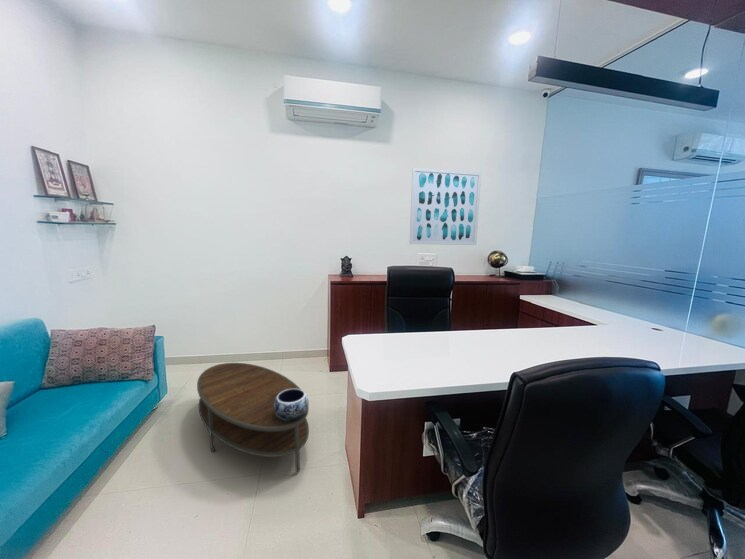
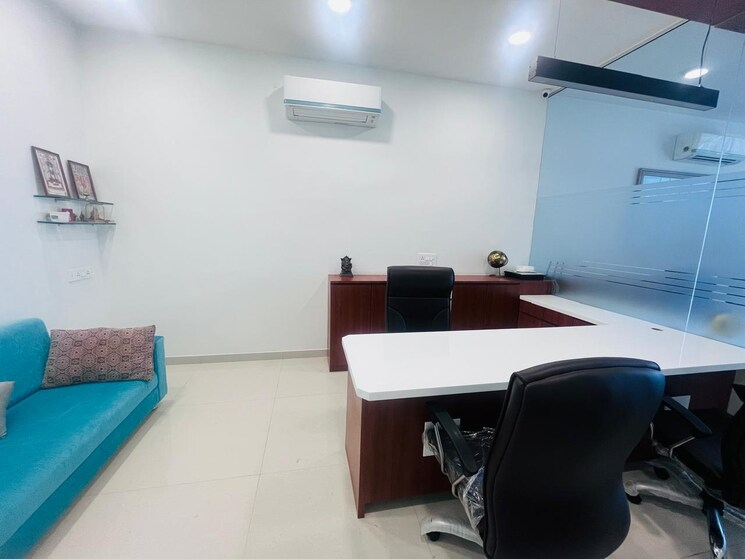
- wall art [409,167,482,246]
- decorative bowl [274,389,310,422]
- coffee table [196,362,310,473]
